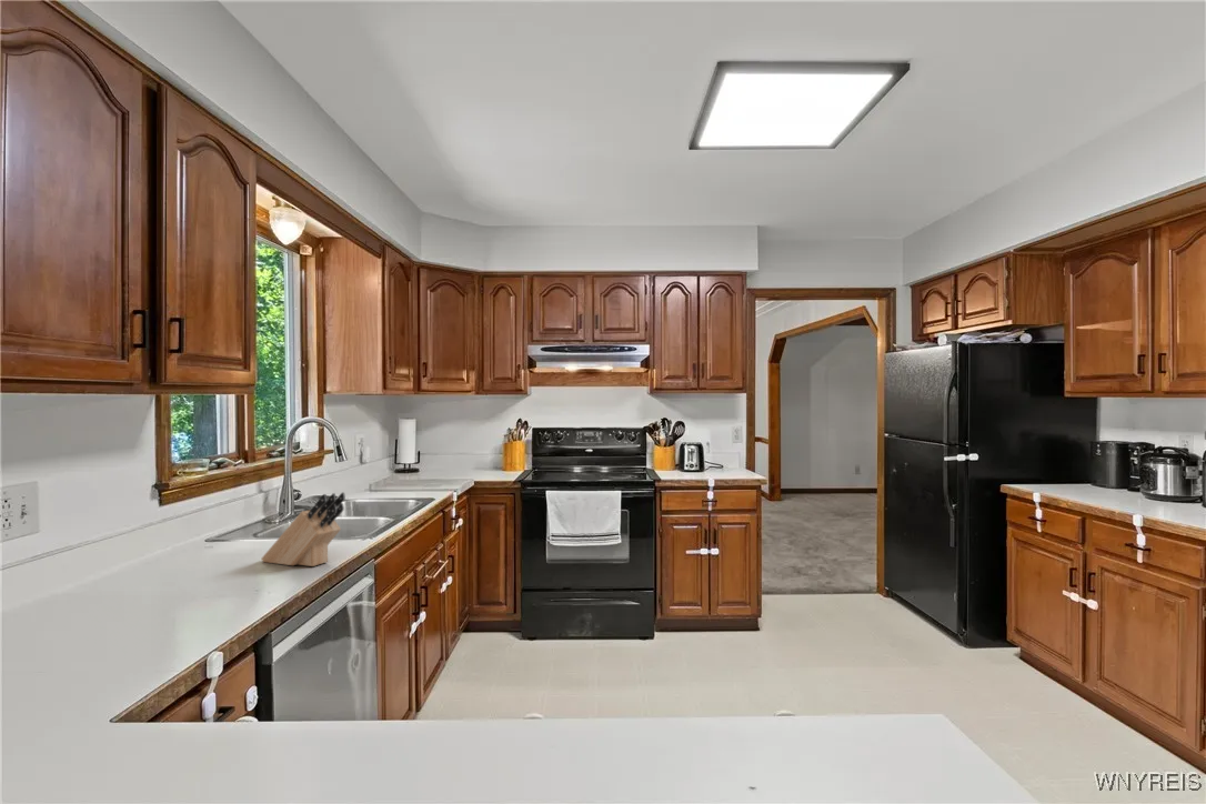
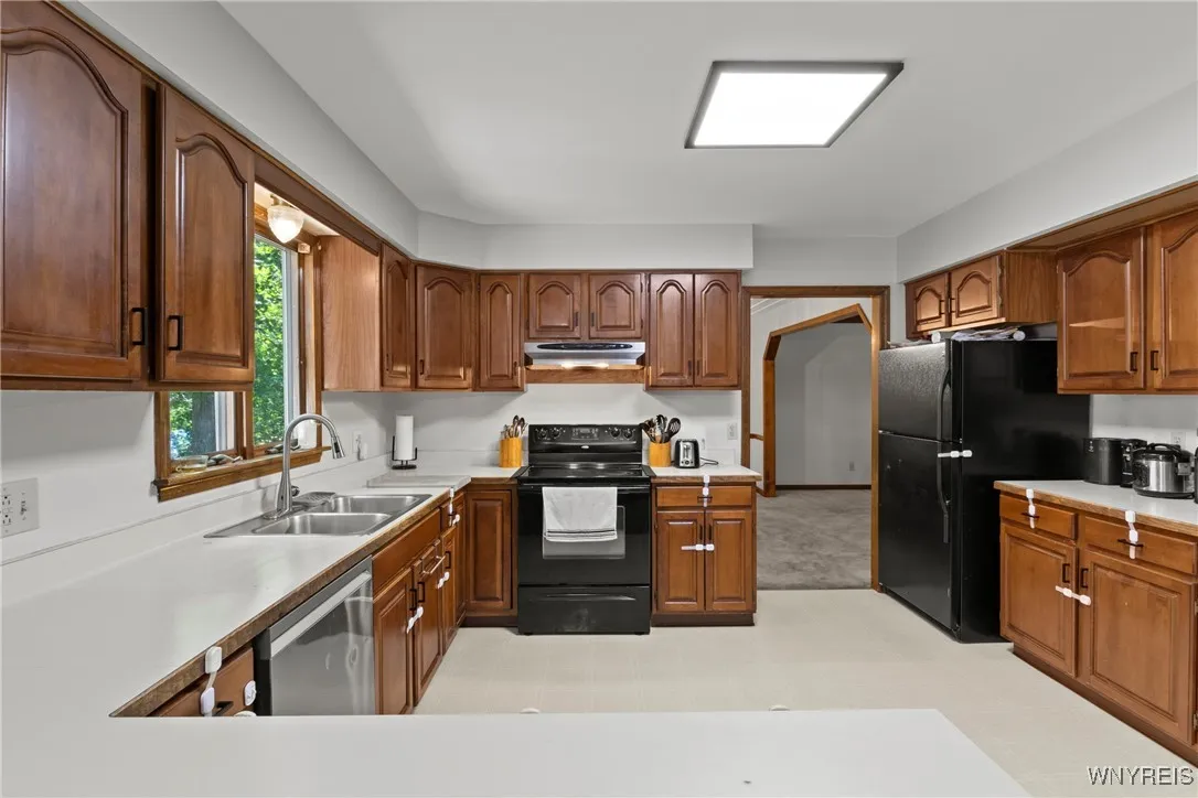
- knife block [260,491,346,567]
